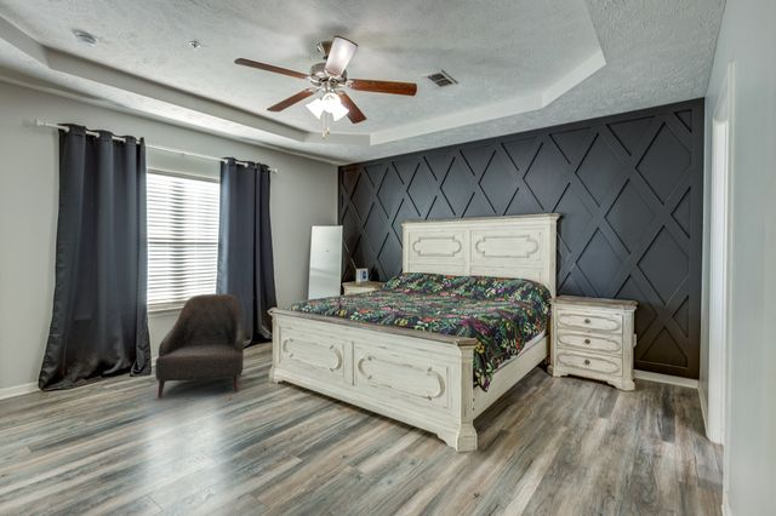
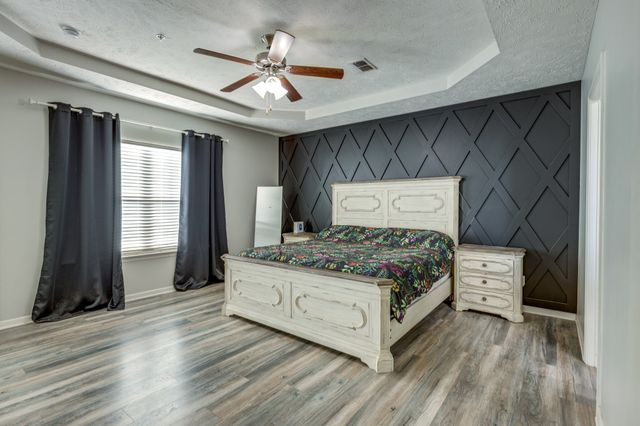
- leather [154,293,245,399]
